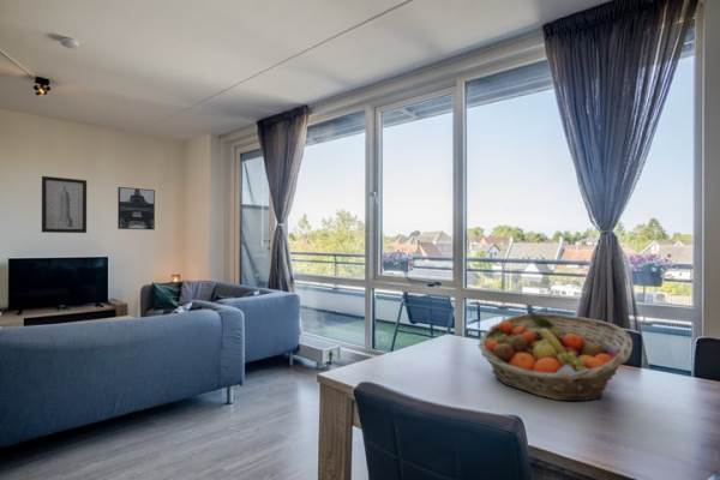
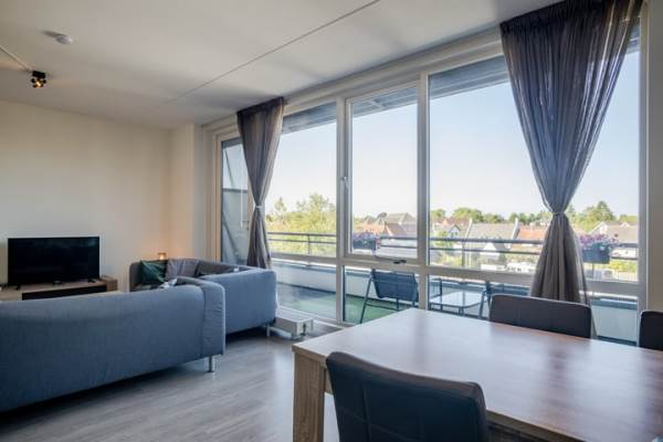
- wall art [41,175,88,234]
- fruit basket [476,312,634,402]
- wall art [116,186,156,230]
